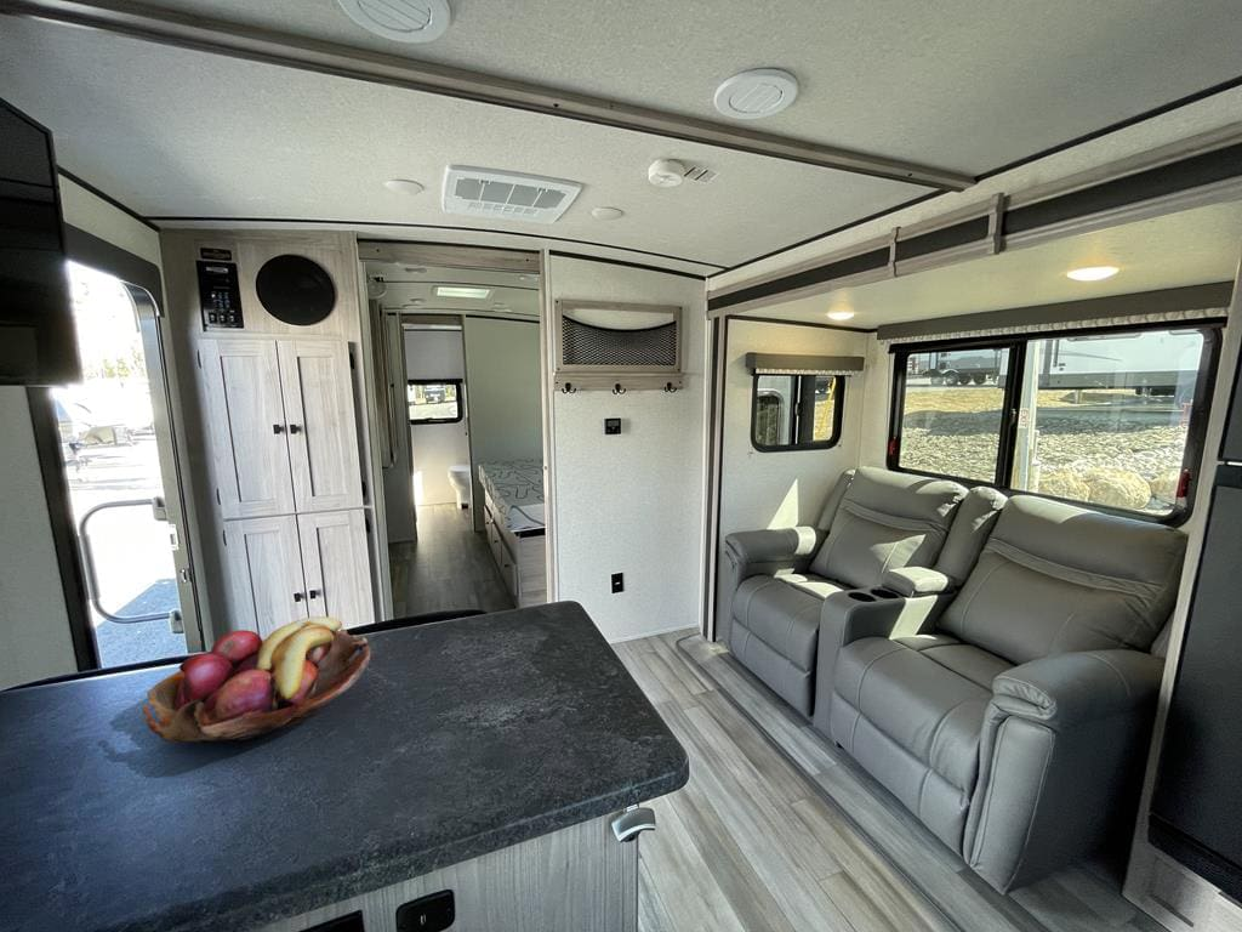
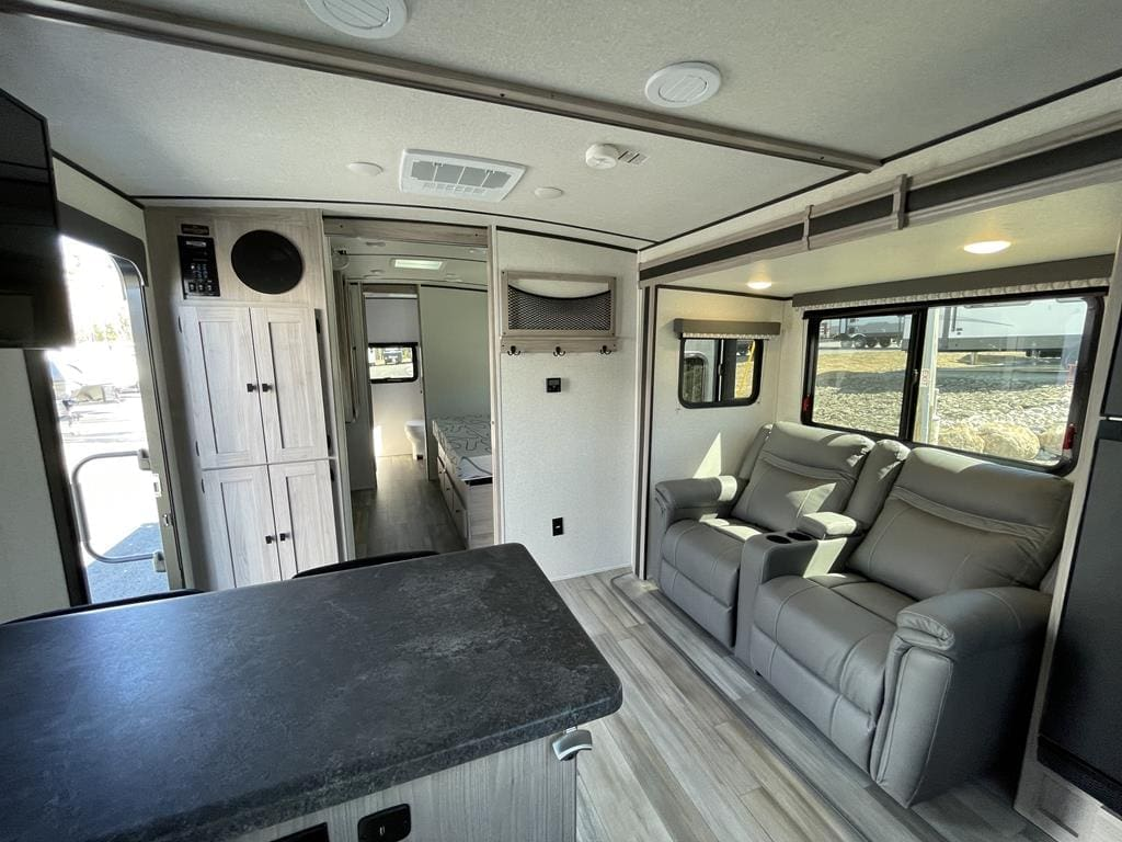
- fruit basket [141,615,371,745]
